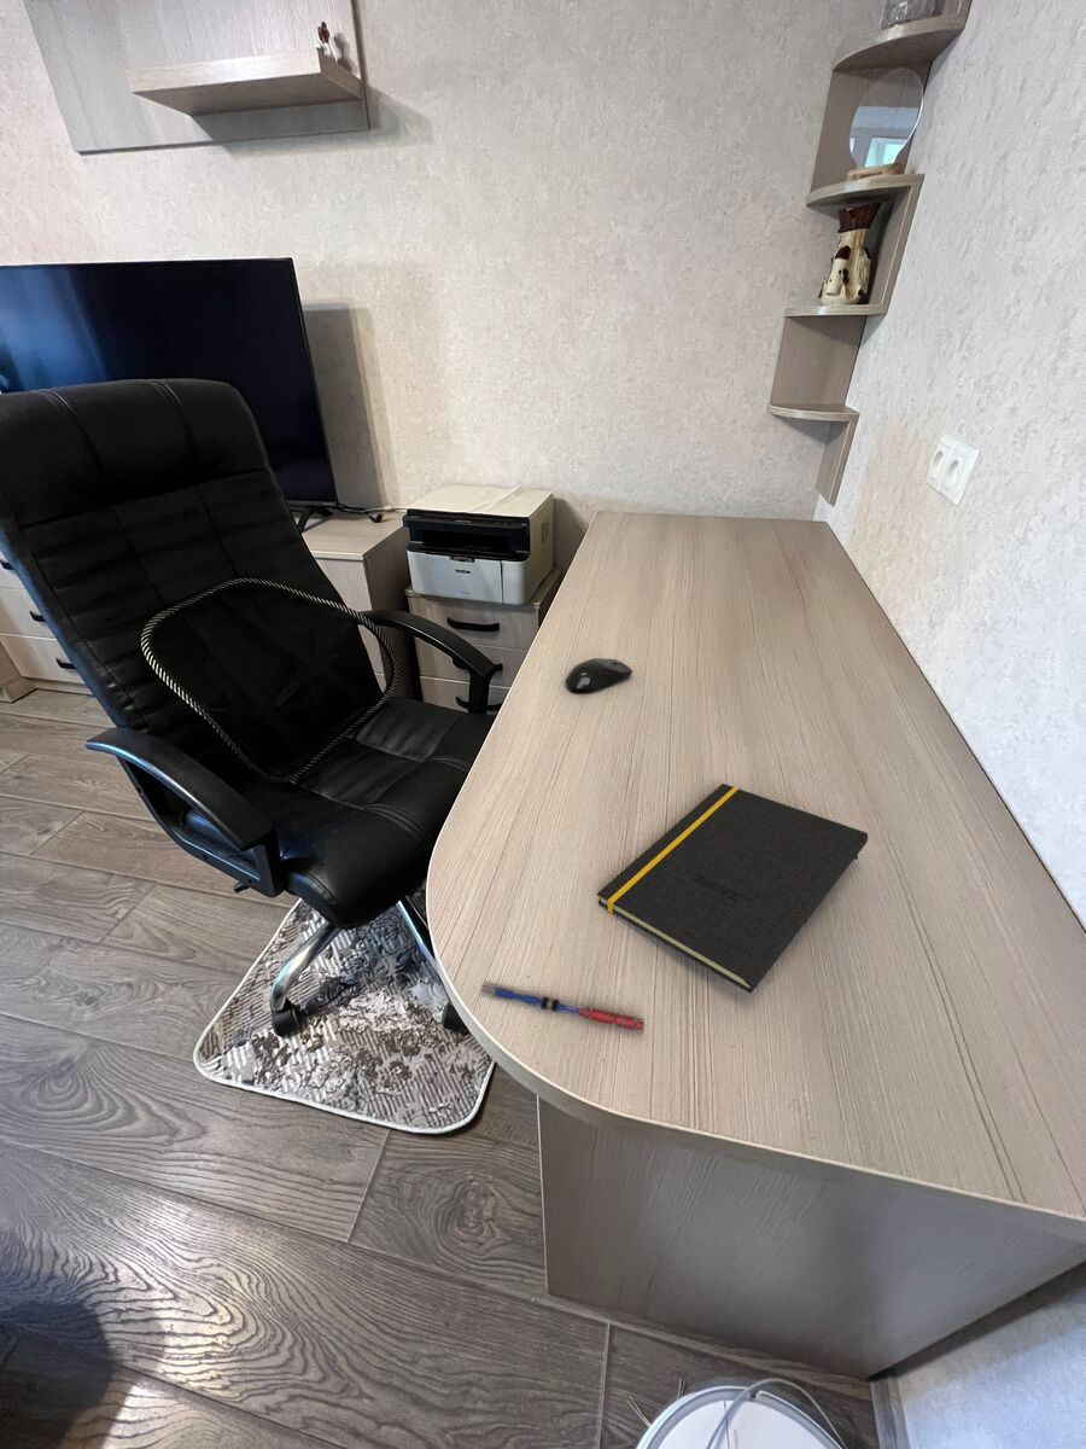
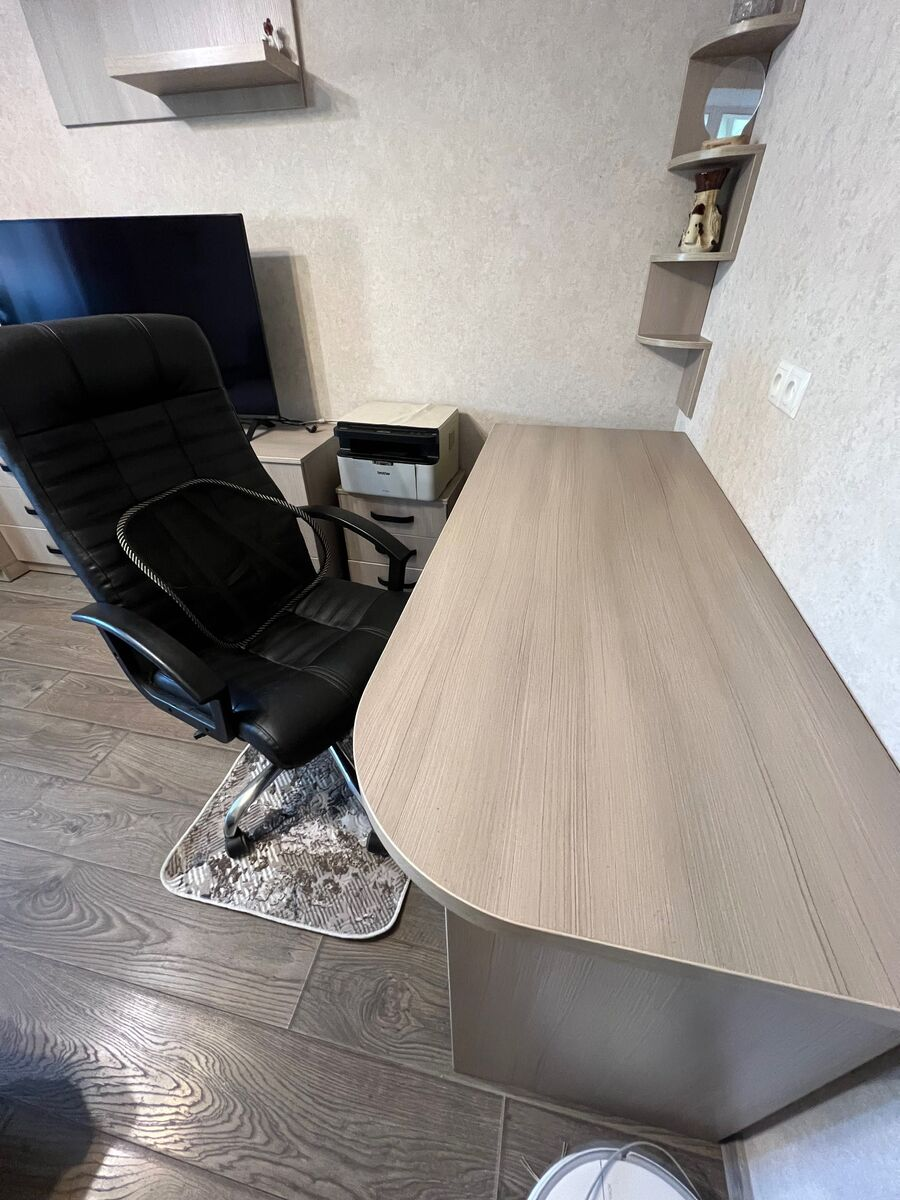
- computer mouse [564,657,634,694]
- pen [479,980,647,1036]
- notepad [596,782,869,995]
